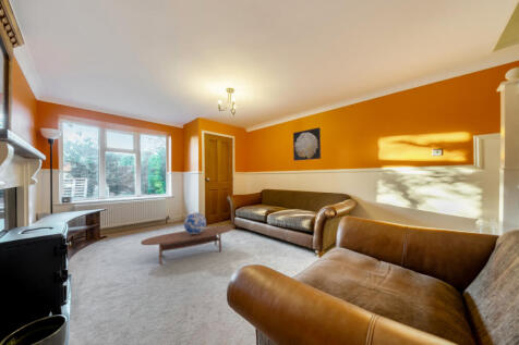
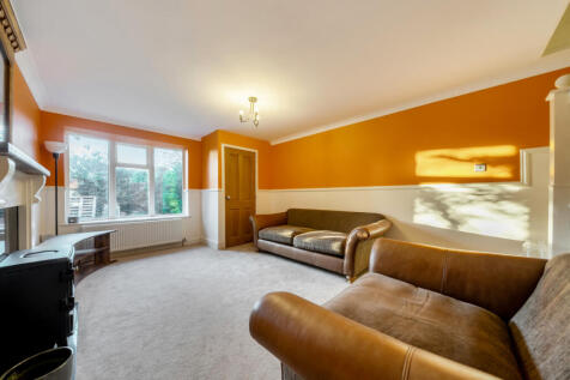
- decorative globe [183,211,207,234]
- wall art [292,126,322,162]
- coffee table [140,225,233,266]
